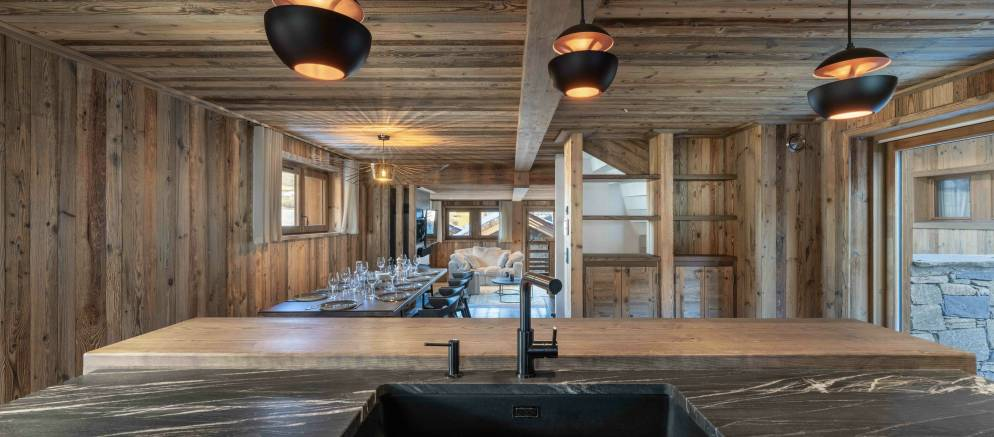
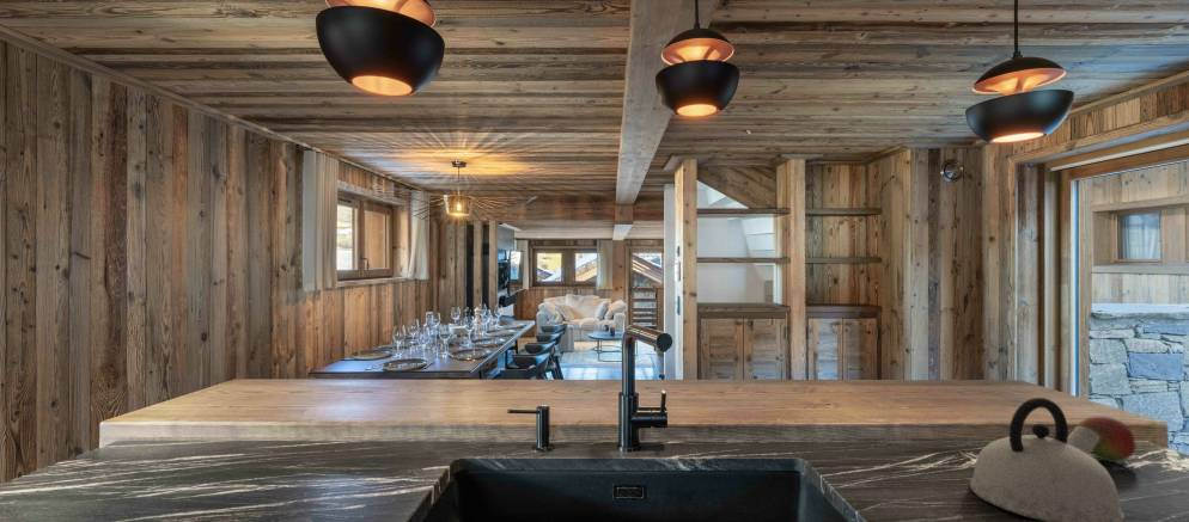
+ kettle [969,397,1126,522]
+ fruit [1075,416,1136,463]
